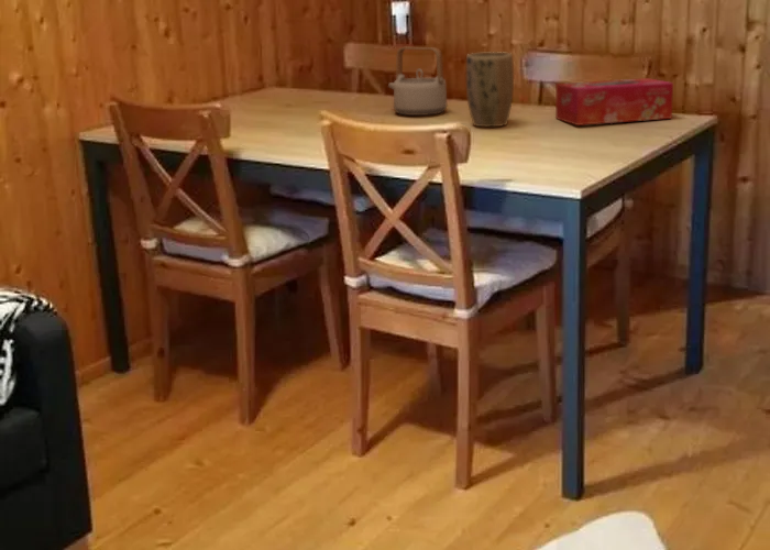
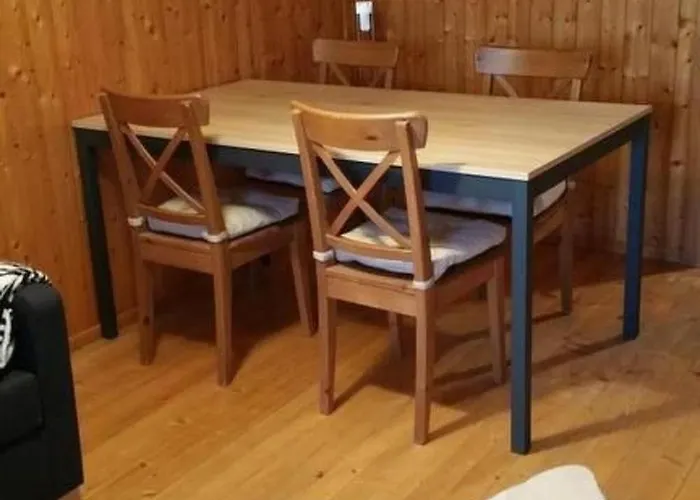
- plant pot [465,51,515,128]
- teapot [387,45,448,117]
- tissue box [554,77,674,127]
